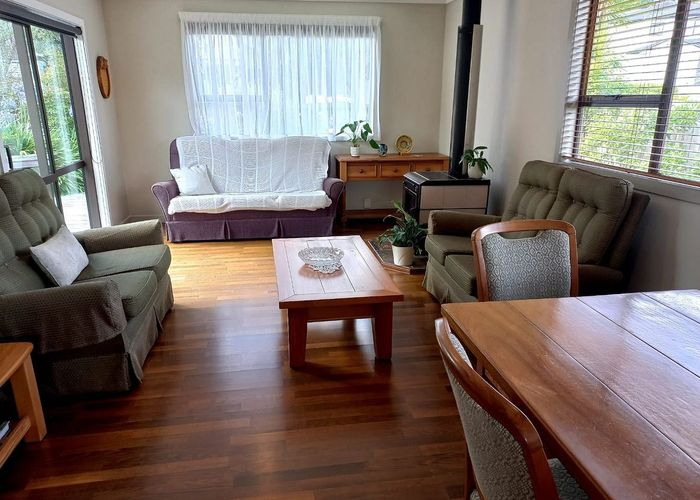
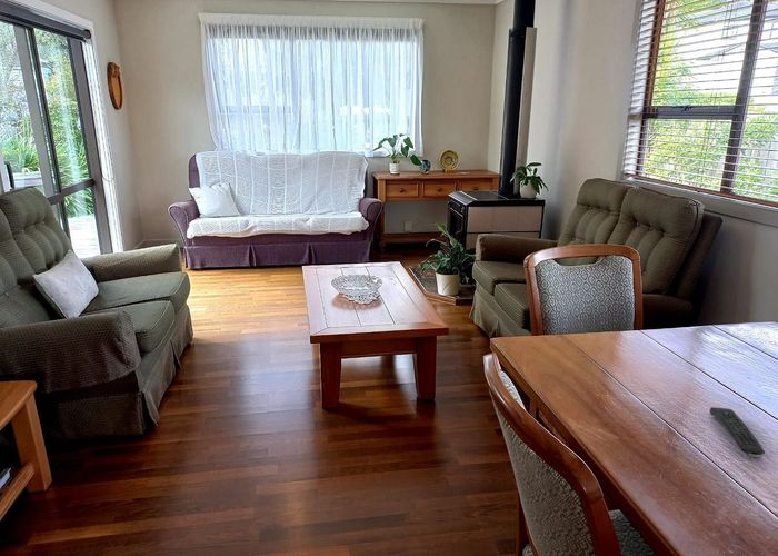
+ remote control [709,406,766,460]
